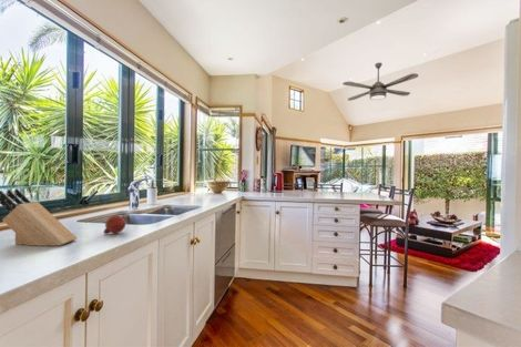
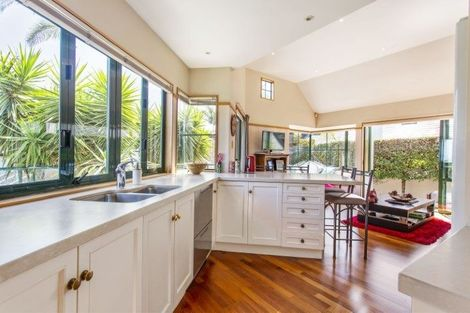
- knife block [0,187,78,247]
- ceiling fan [341,61,419,102]
- fruit [103,214,126,235]
